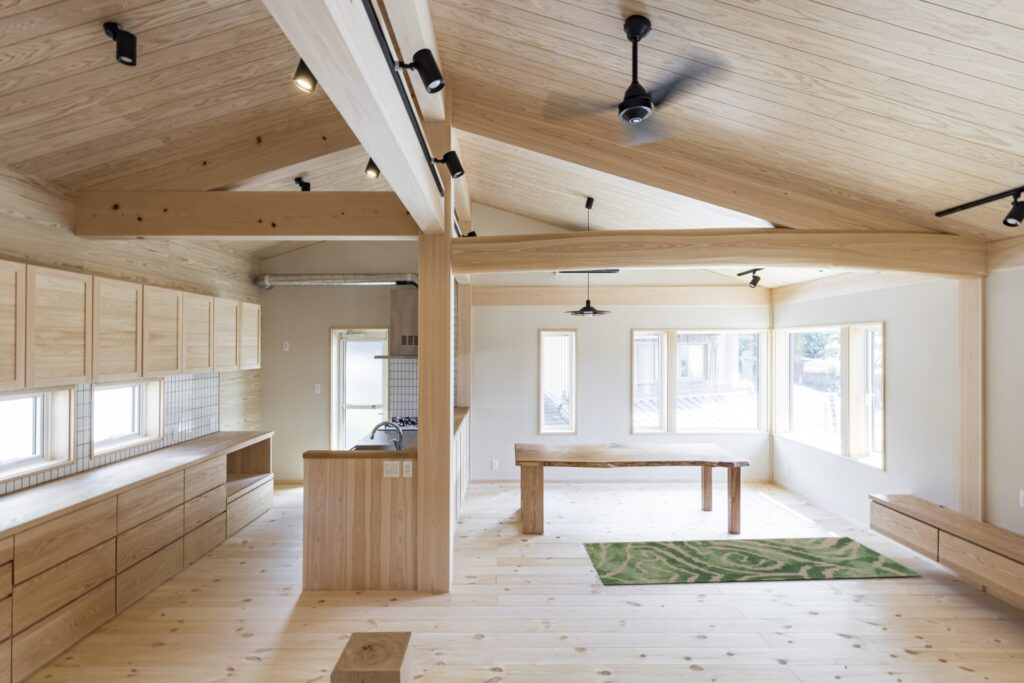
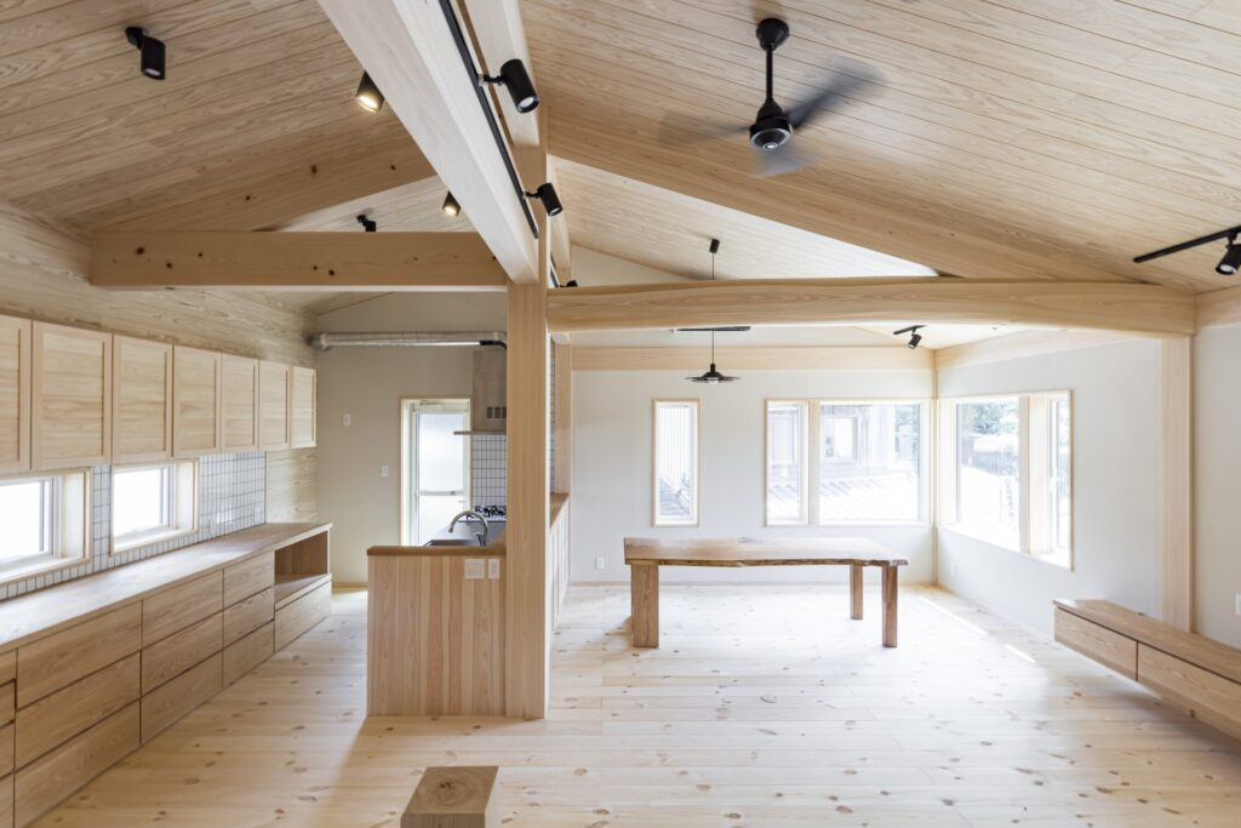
- rug [582,536,923,586]
